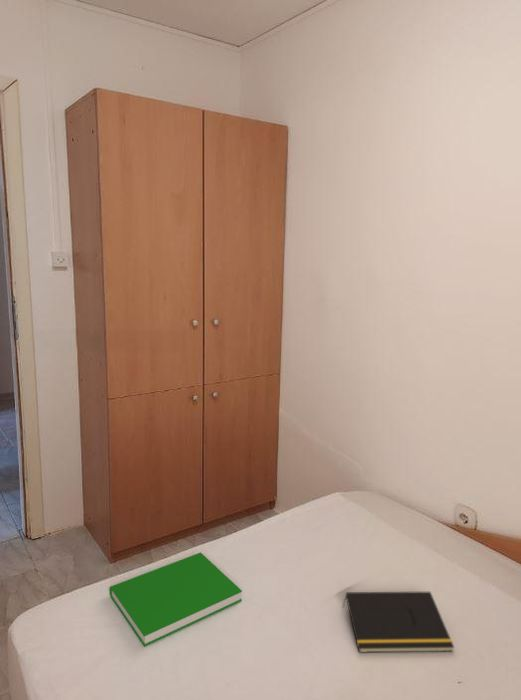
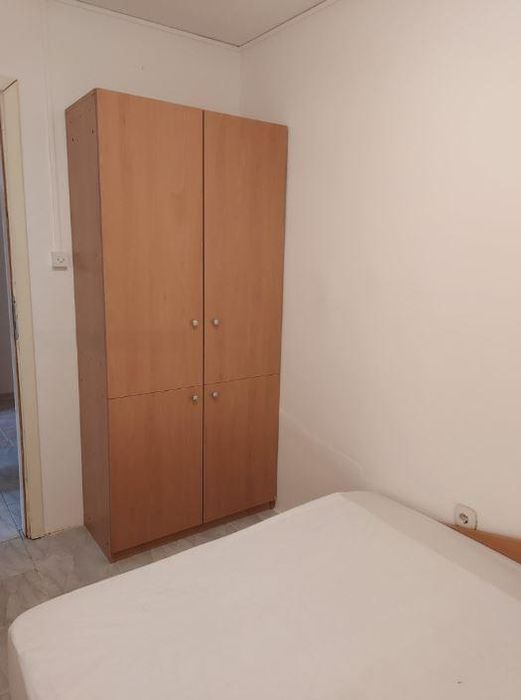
- notepad [342,591,455,654]
- book [108,552,243,647]
